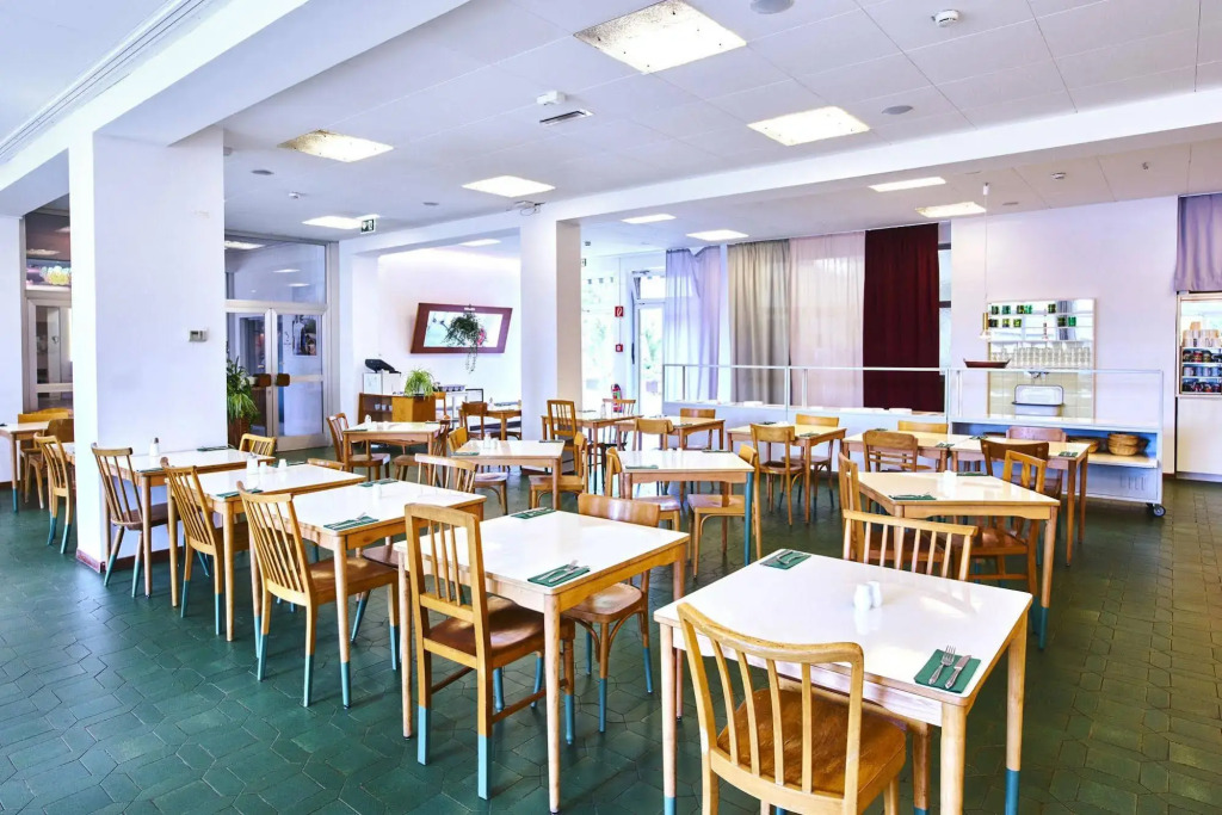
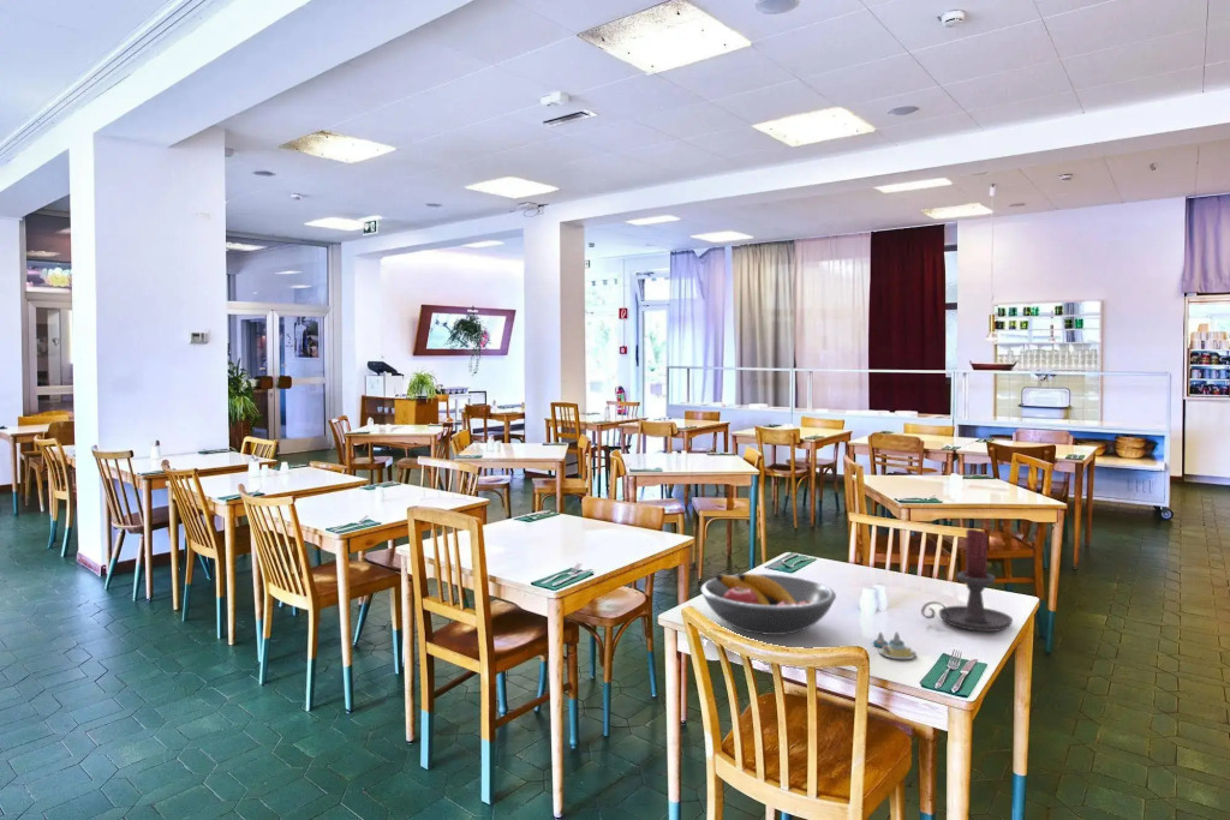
+ salt and pepper shaker set [872,630,918,660]
+ fruit bowl [699,573,837,636]
+ candle holder [920,528,1014,633]
